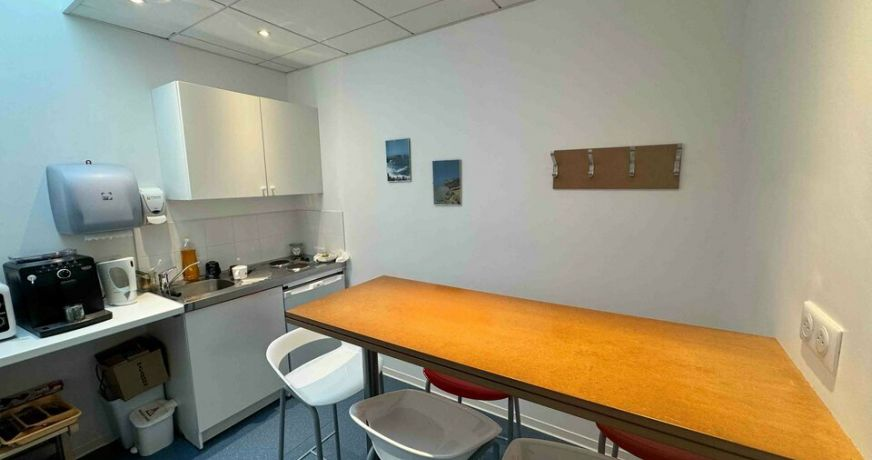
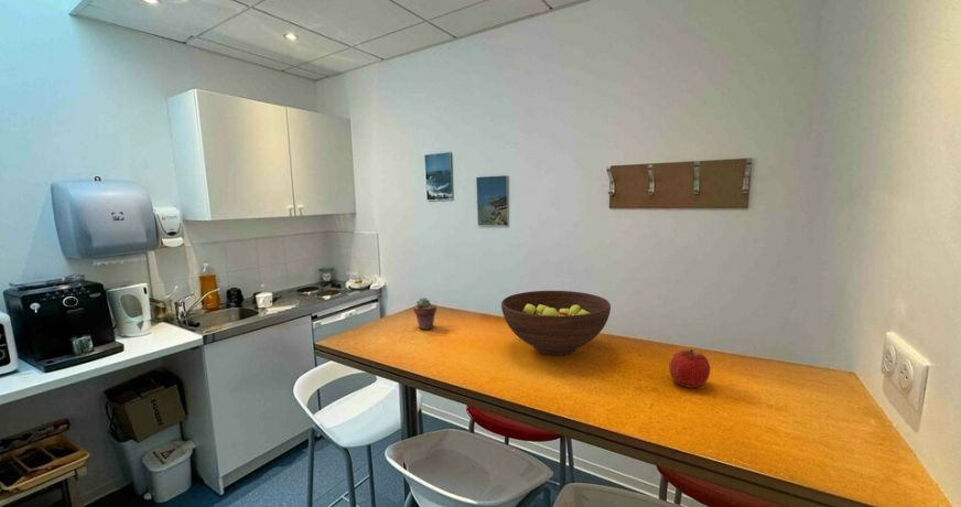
+ apple [668,348,711,389]
+ fruit bowl [500,290,612,356]
+ potted succulent [412,296,438,331]
